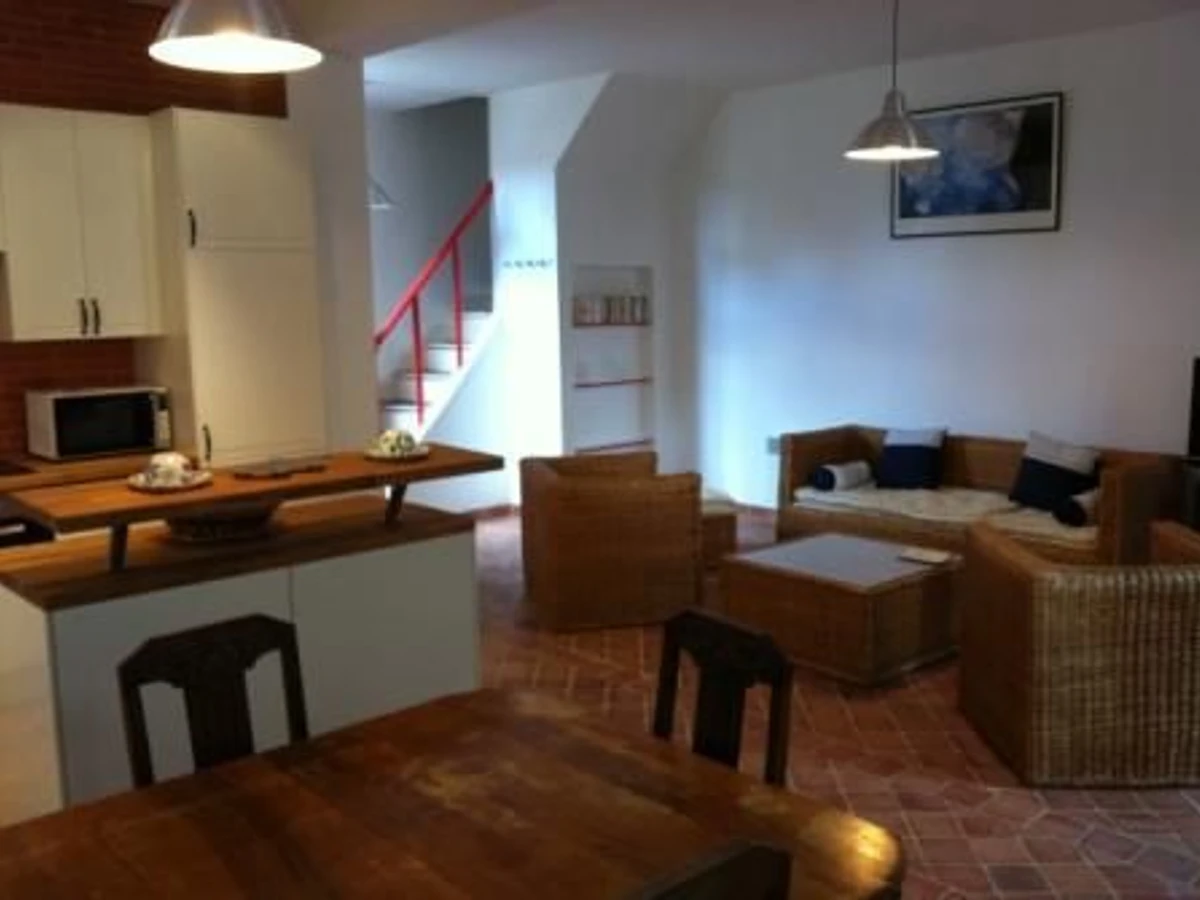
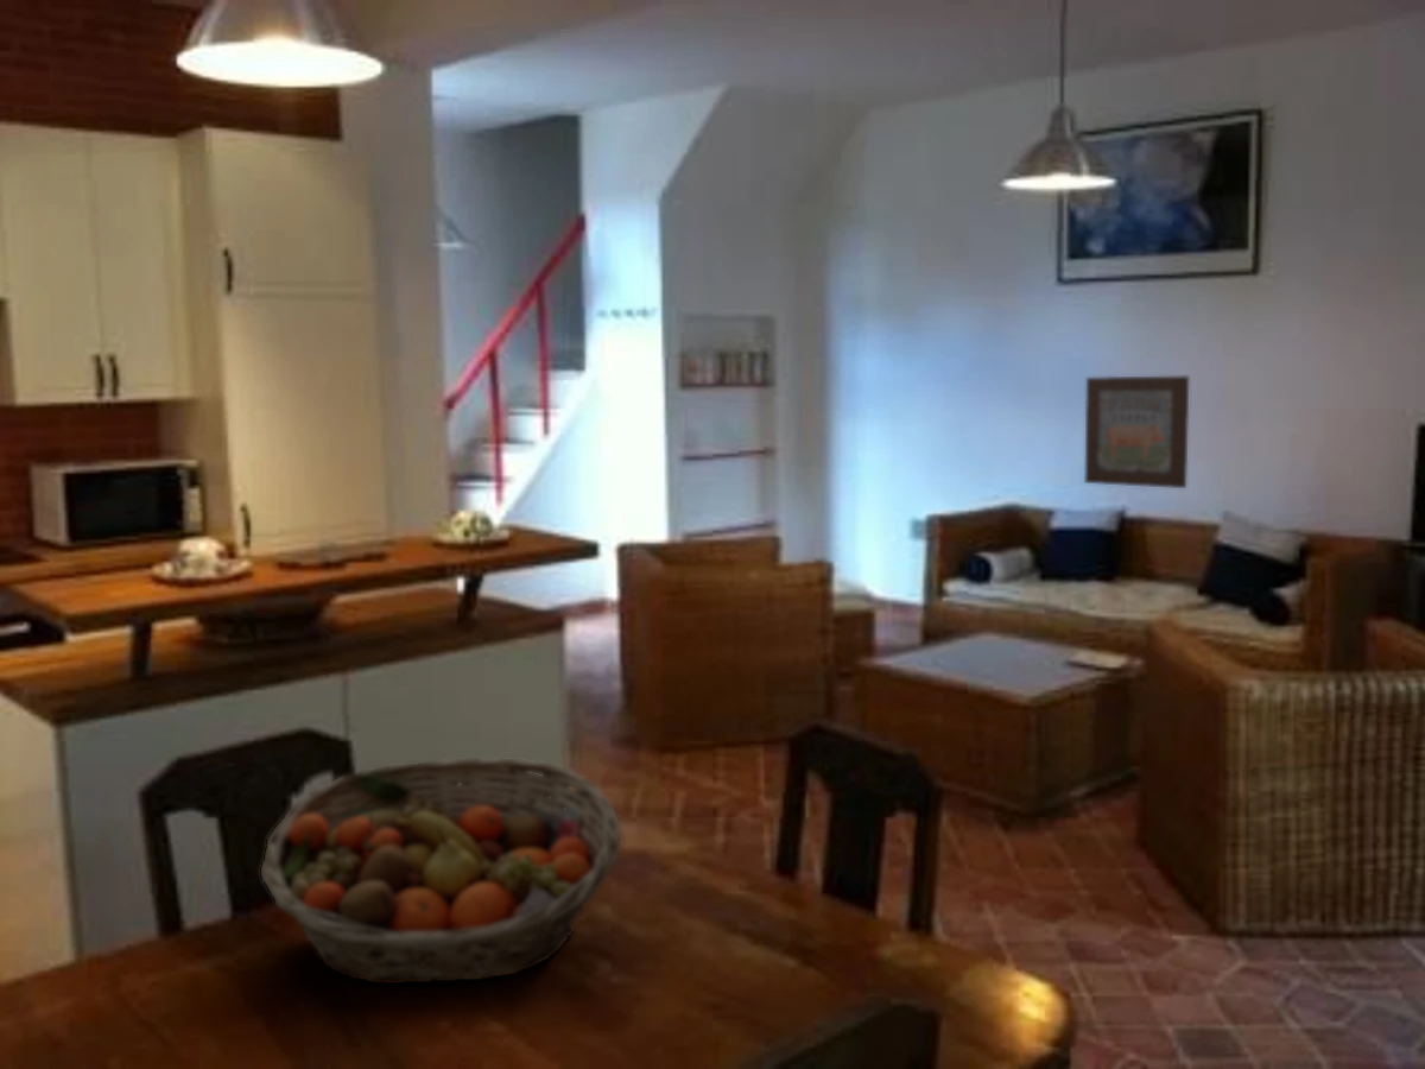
+ wall art [1083,374,1190,489]
+ fruit basket [260,757,622,985]
